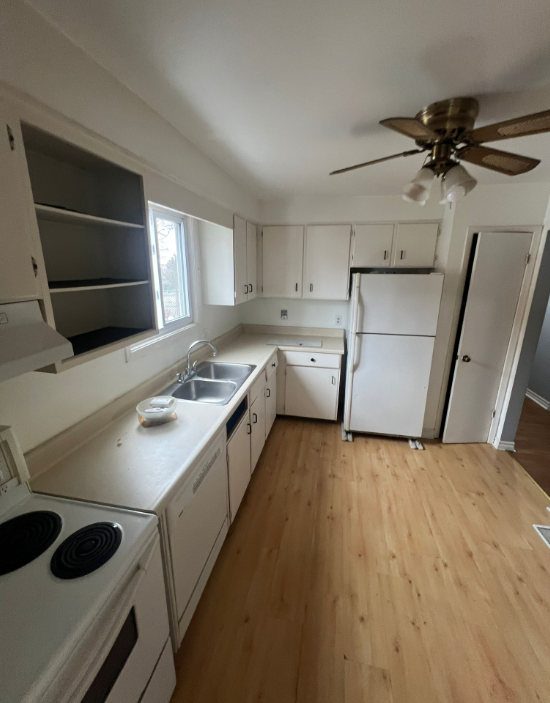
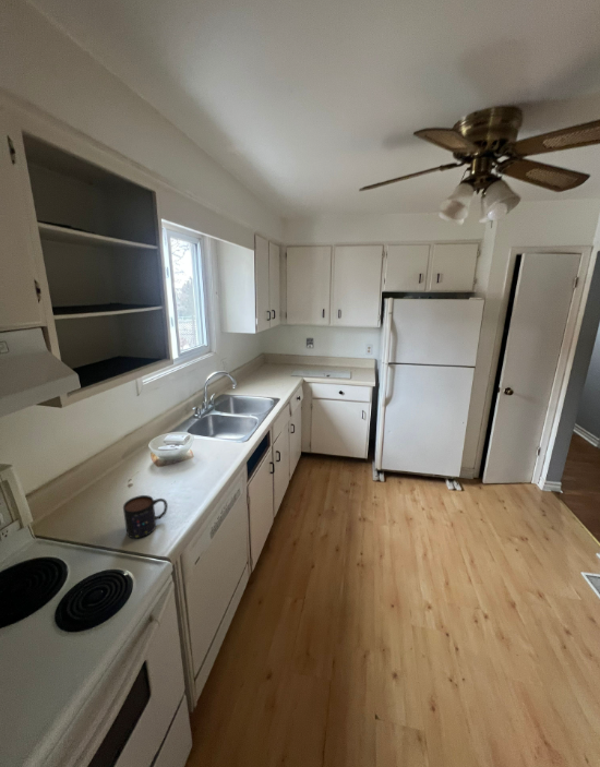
+ mug [122,494,169,539]
